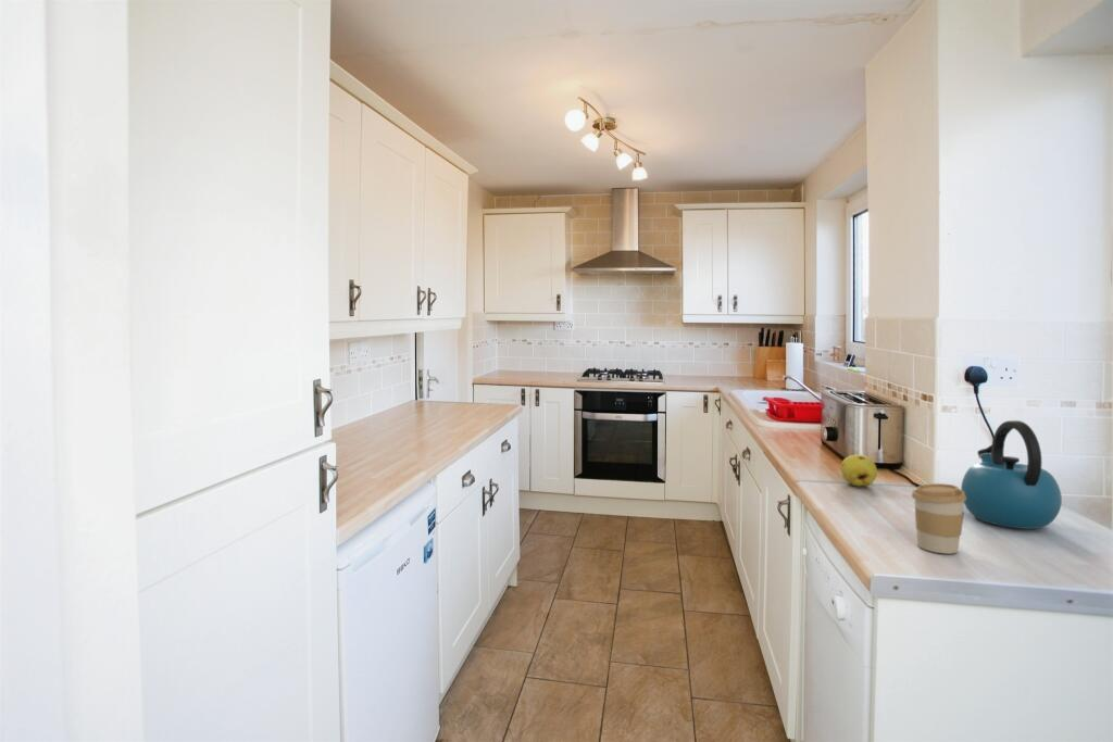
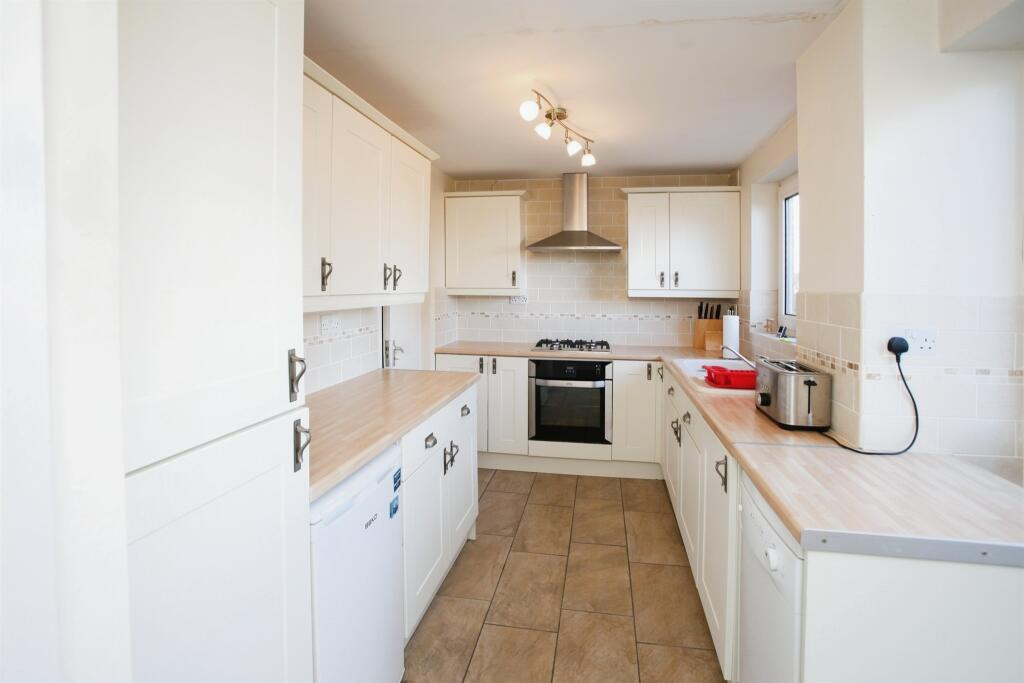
- kettle [960,419,1063,530]
- coffee cup [911,482,966,555]
- fruit [840,453,878,488]
